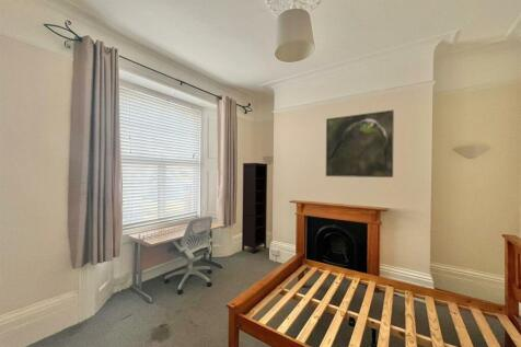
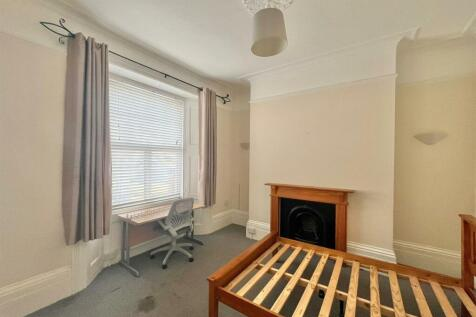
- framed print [325,109,395,178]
- bookcase [241,162,269,255]
